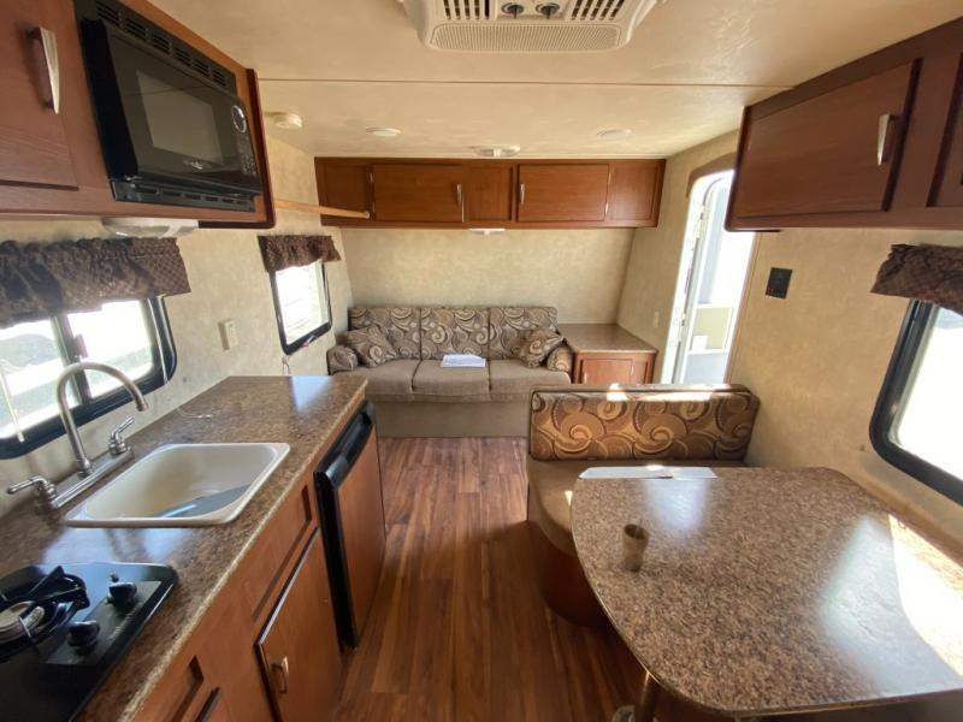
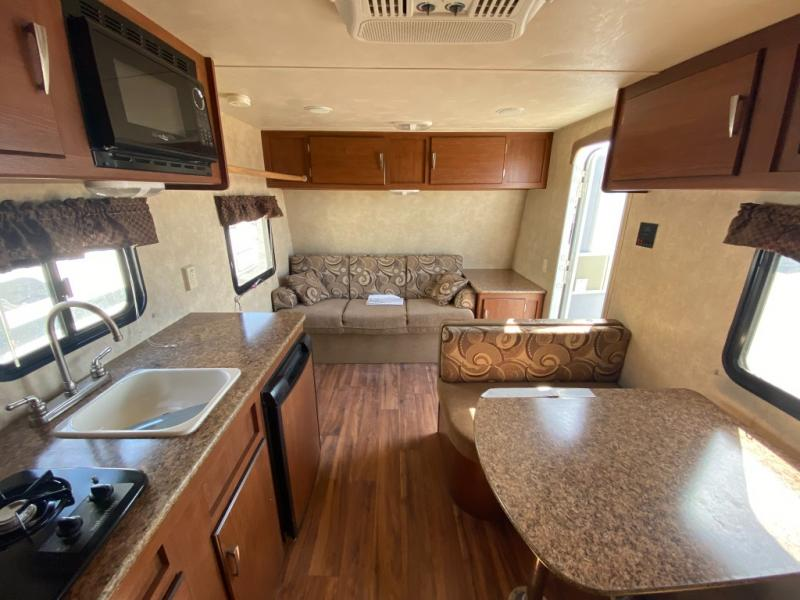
- cup [621,516,651,572]
